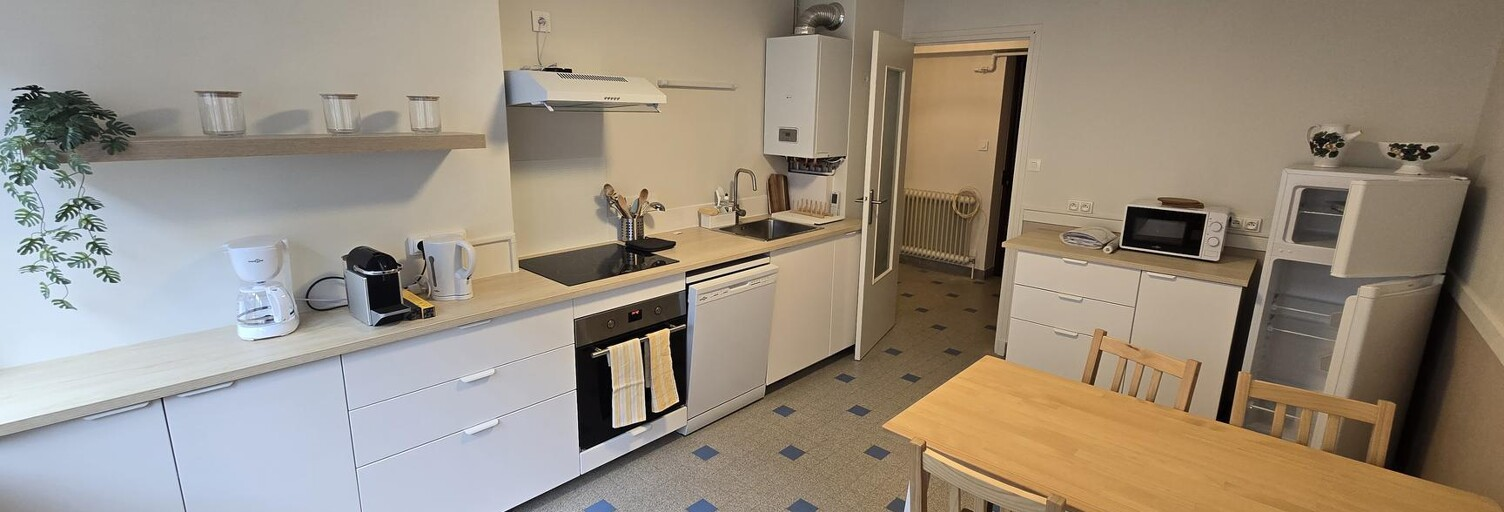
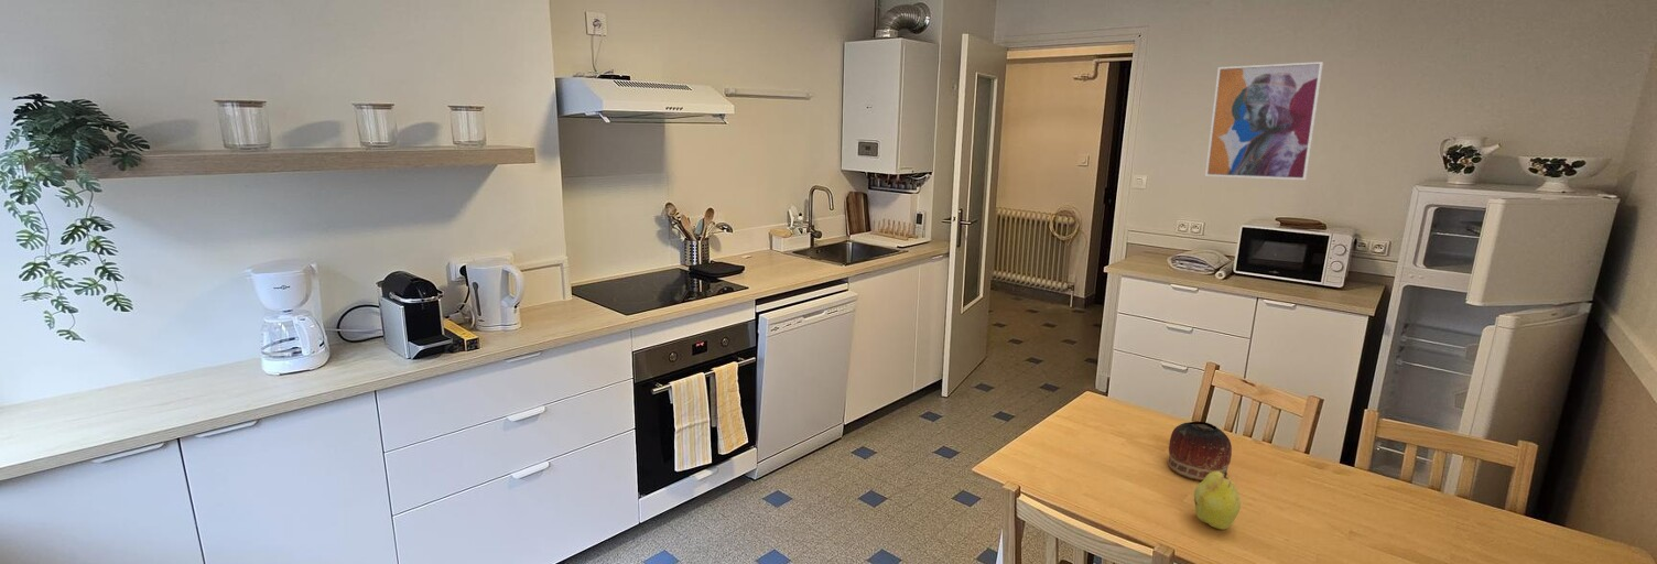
+ bowl [1167,421,1233,481]
+ wall art [1204,61,1324,181]
+ fruit [1193,471,1242,531]
